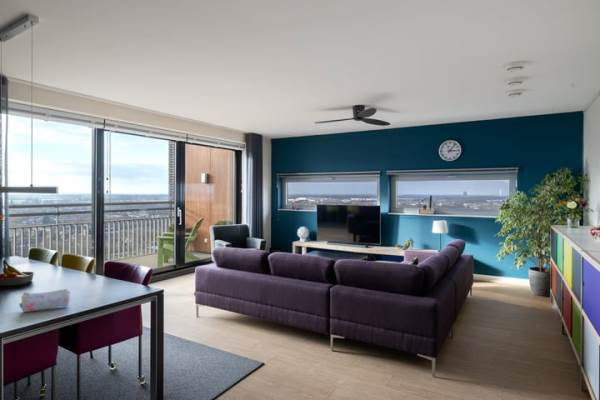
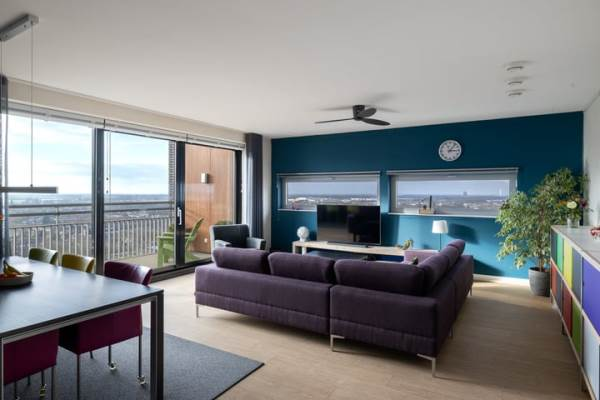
- pencil case [19,288,71,313]
